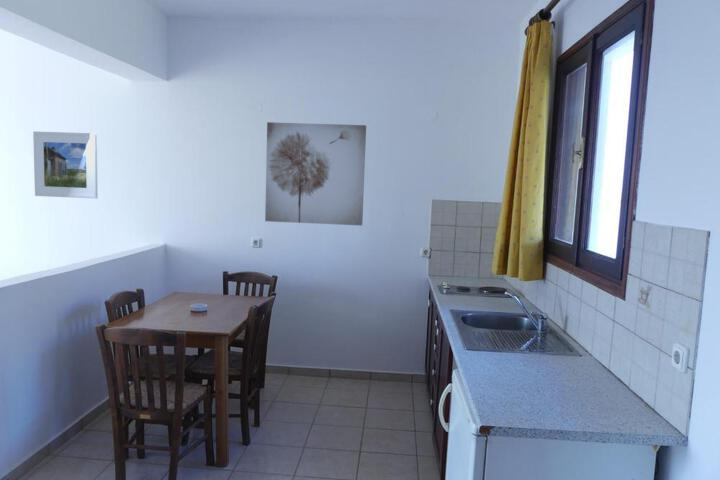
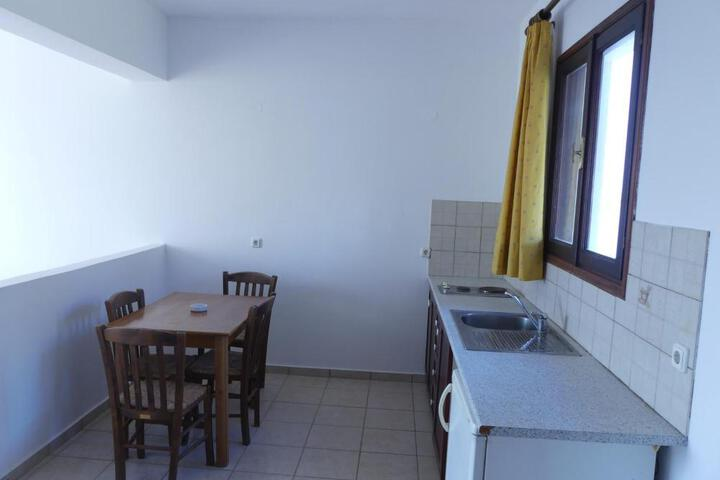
- wall art [264,121,367,227]
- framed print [32,130,99,200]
